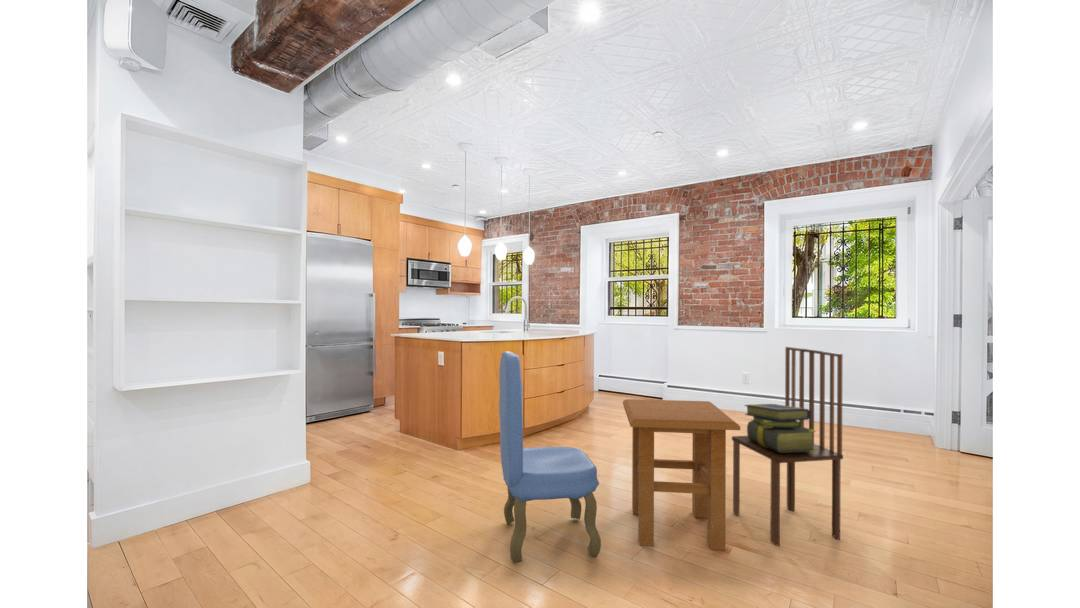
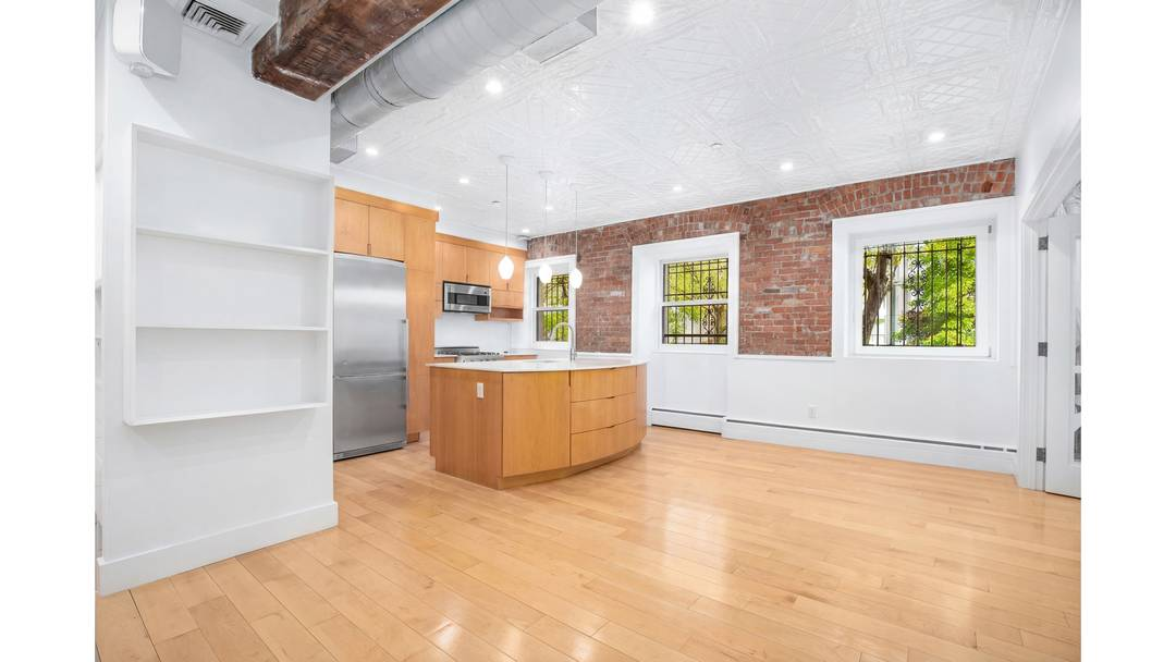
- stack of books [744,403,816,453]
- side table [622,398,741,551]
- dining chair [498,351,602,564]
- dining chair [731,346,844,546]
